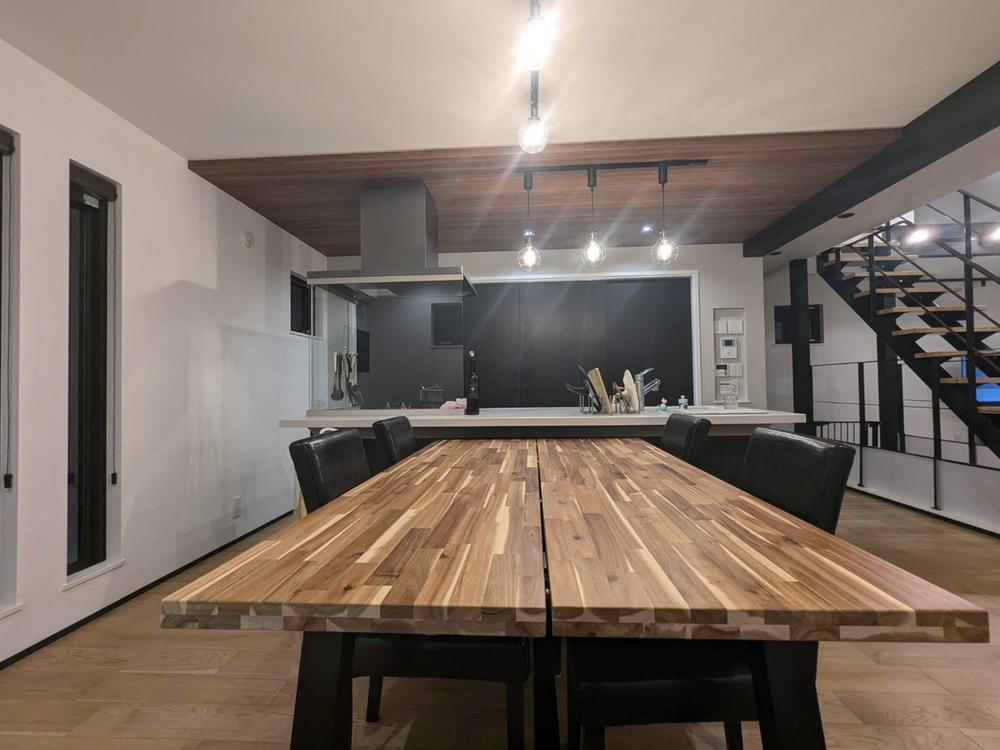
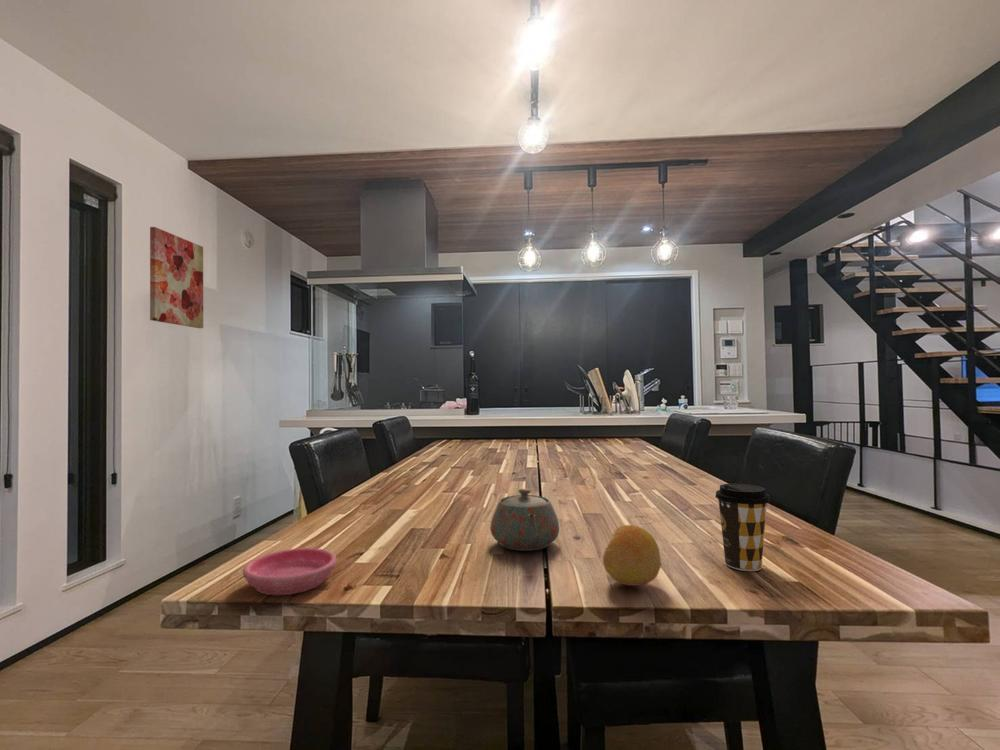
+ teapot [489,488,560,552]
+ fruit [602,524,663,587]
+ wall art [149,226,204,329]
+ coffee cup [714,483,771,572]
+ saucer [242,547,337,596]
